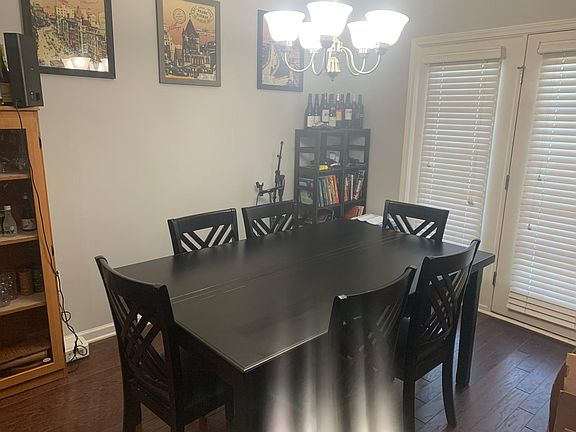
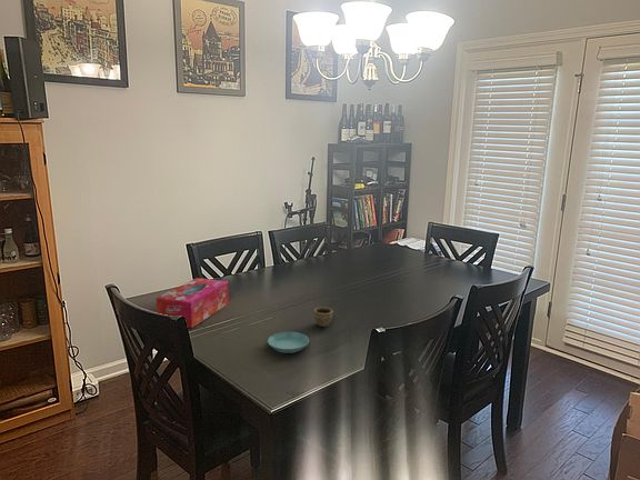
+ cup [313,307,333,328]
+ tissue box [156,277,230,329]
+ saucer [267,331,310,354]
